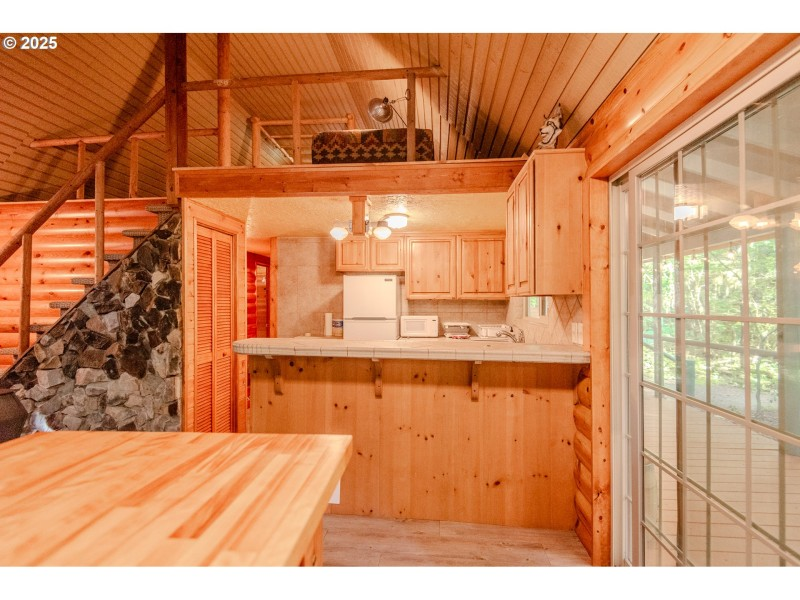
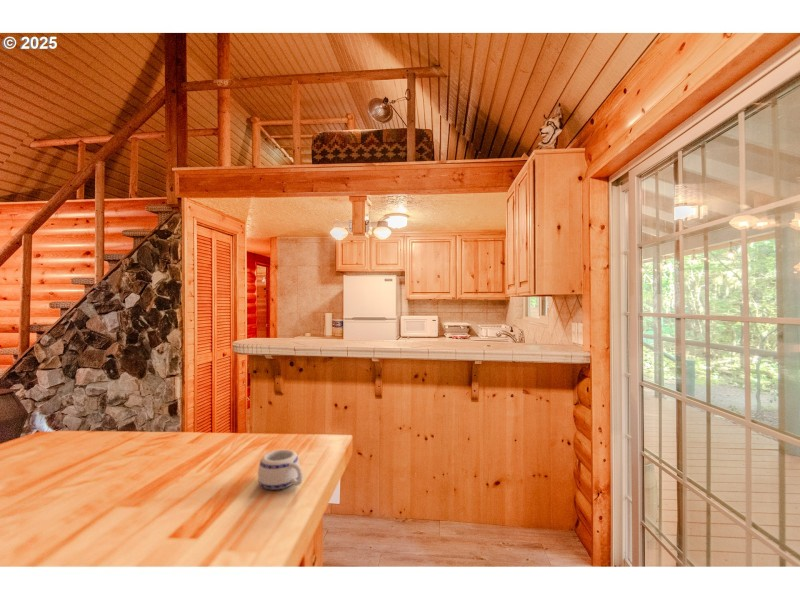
+ mug [257,449,304,490]
